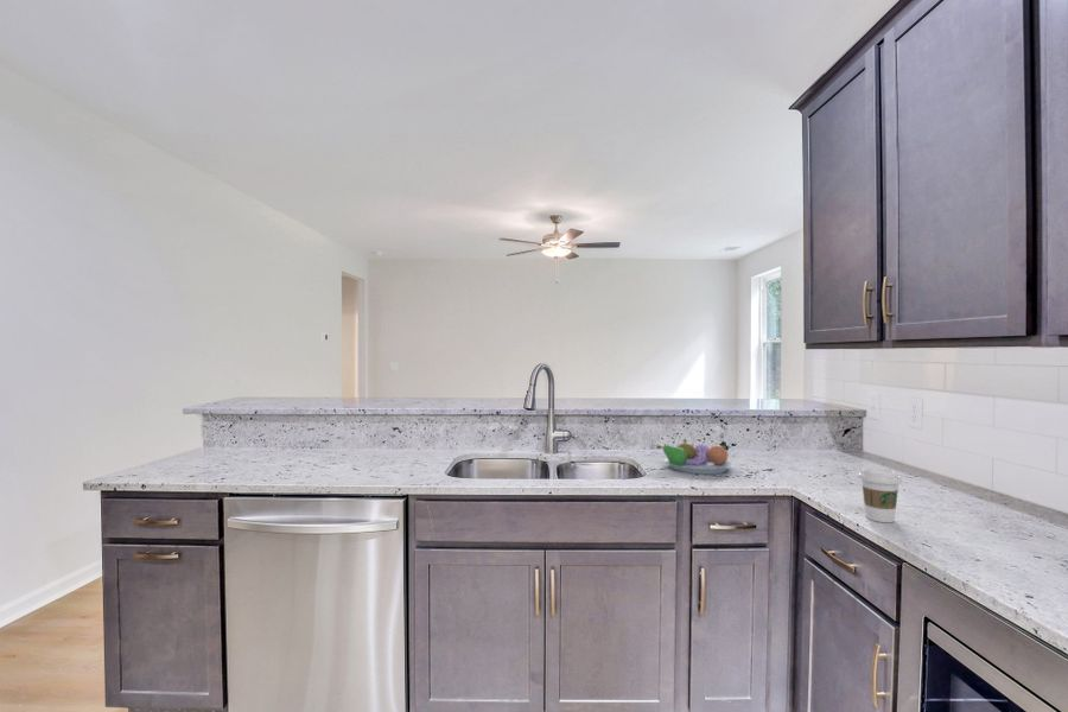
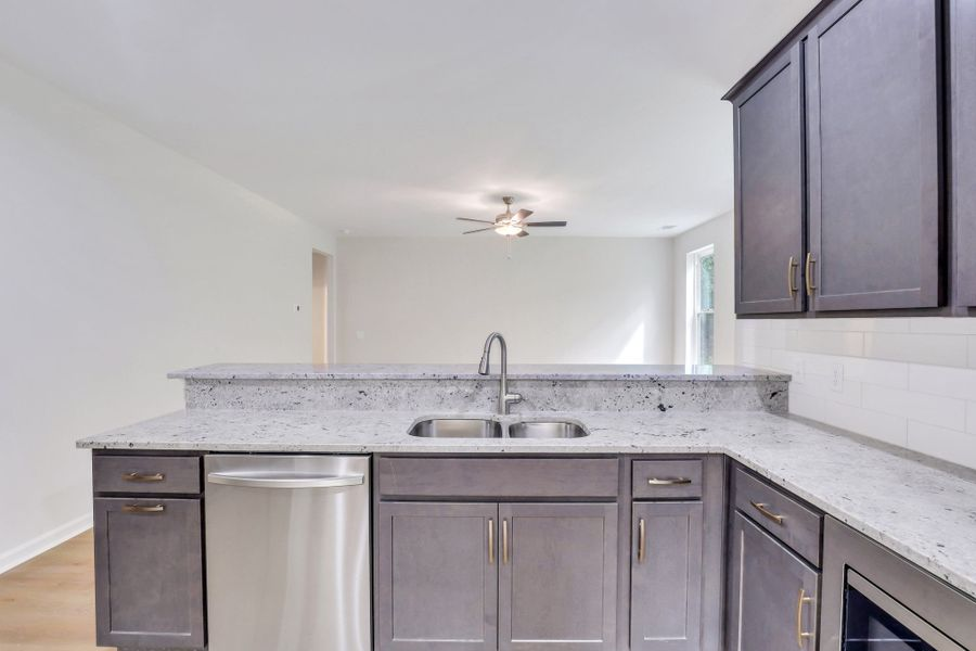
- fruit bowl [655,438,733,475]
- coffee cup [858,466,903,523]
